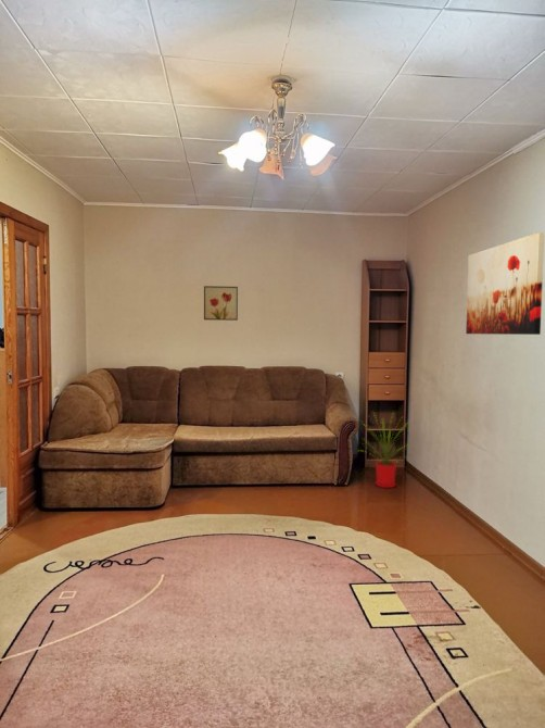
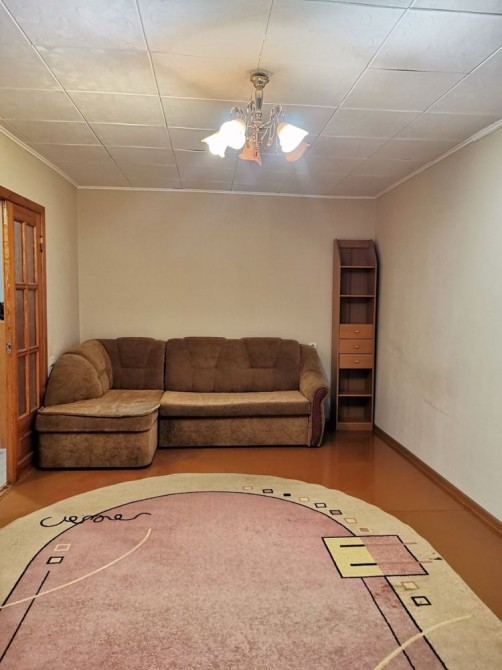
- house plant [358,411,413,489]
- wall art [465,231,545,336]
- wall art [203,285,239,322]
